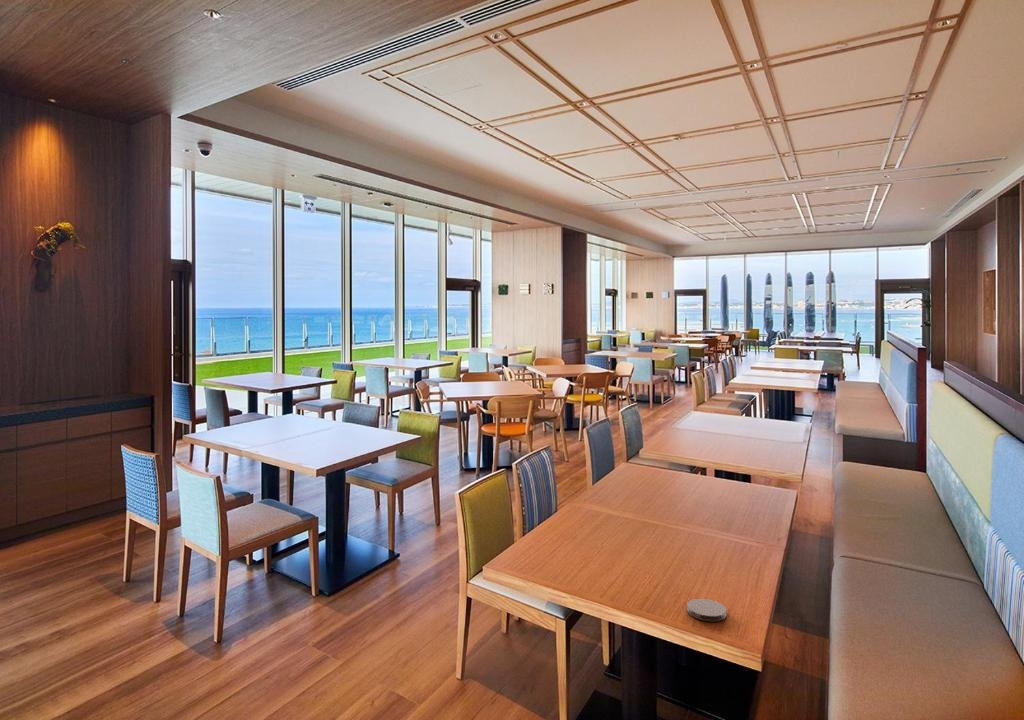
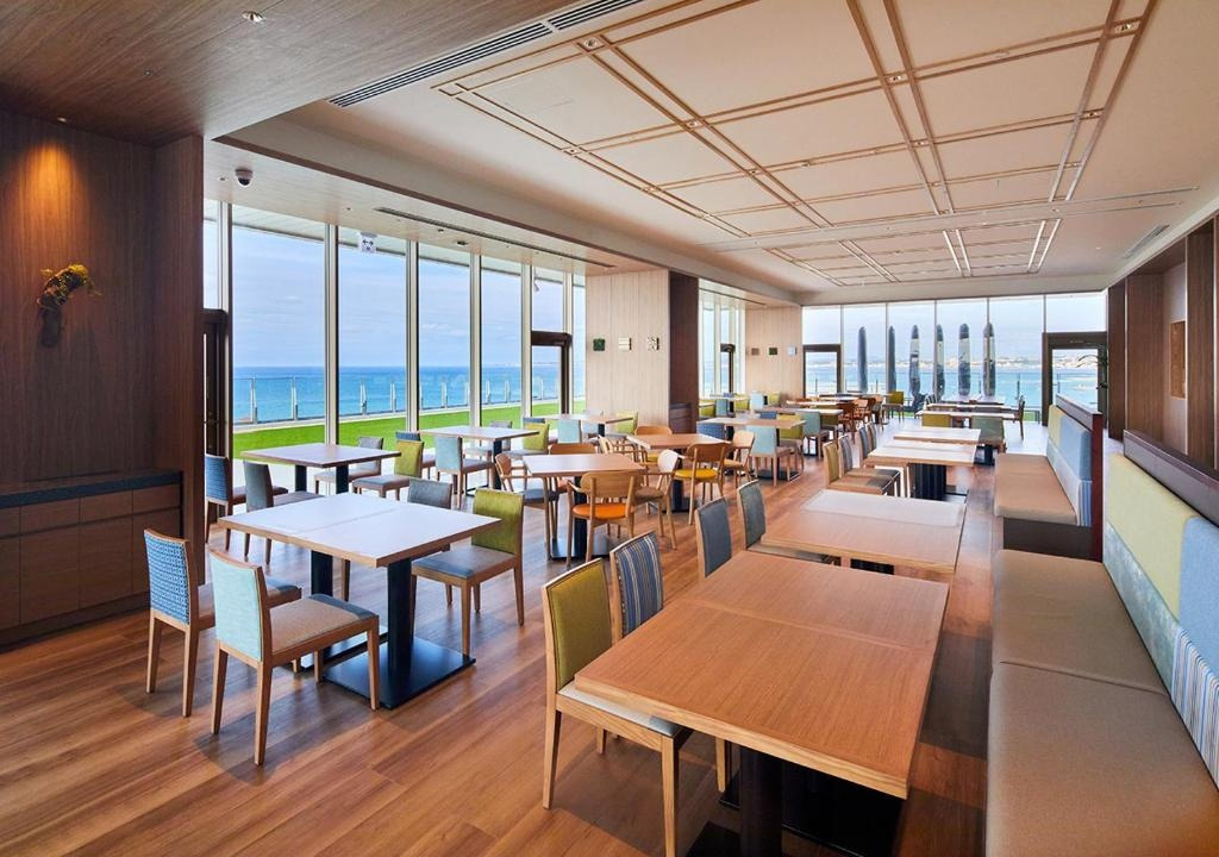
- coaster [686,598,727,622]
